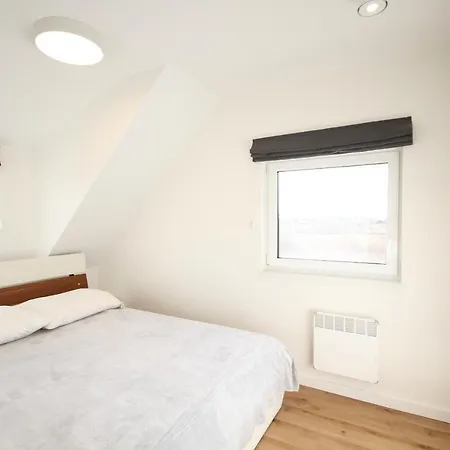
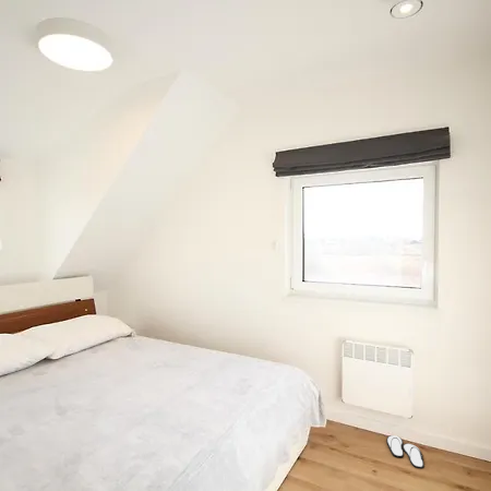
+ slippers [385,434,426,469]
